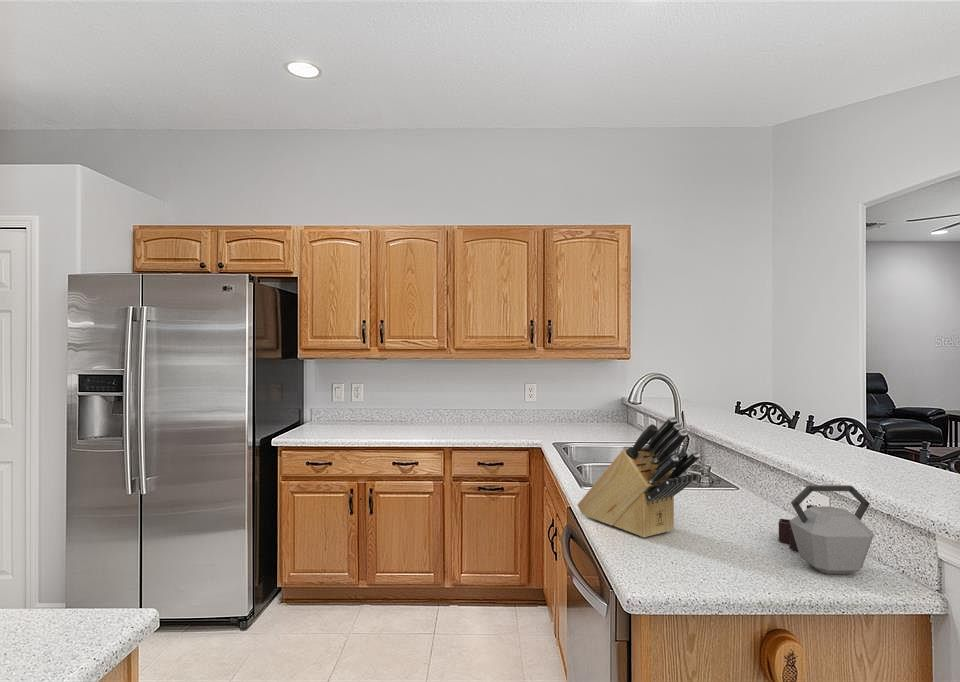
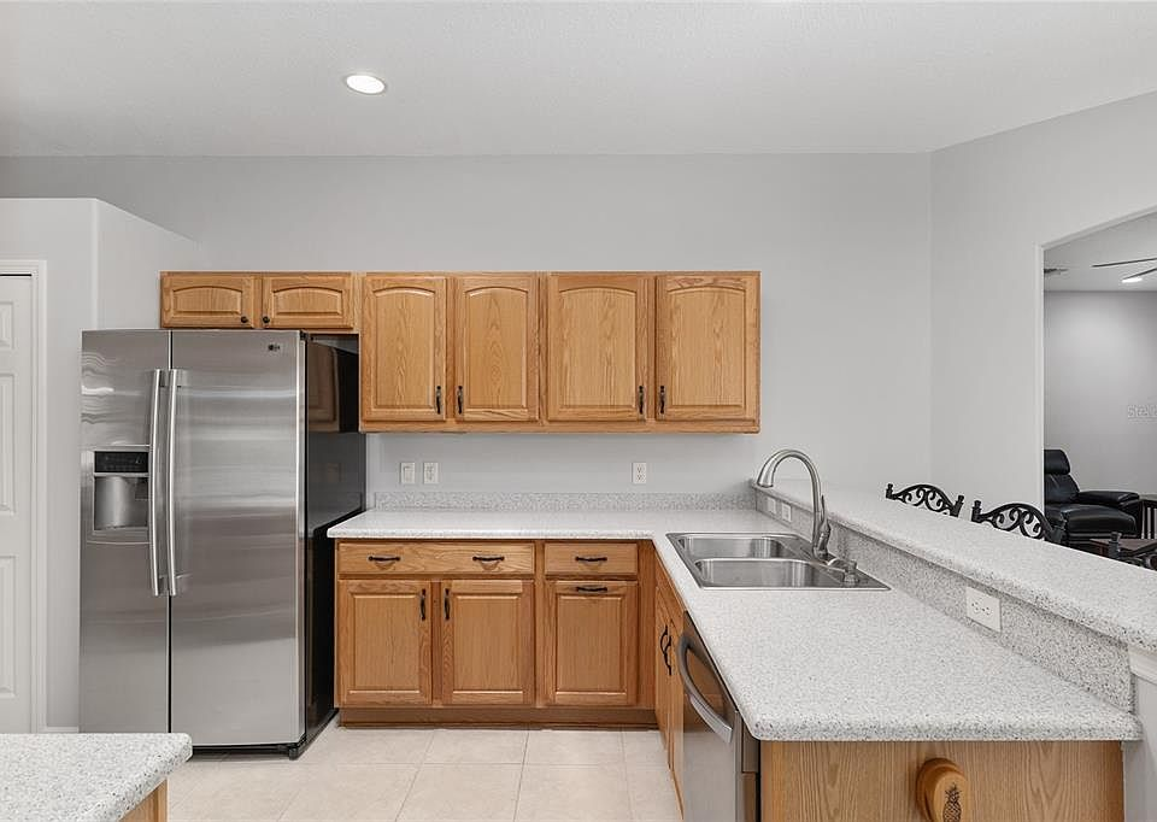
- knife block [577,415,701,538]
- kettle [778,484,875,575]
